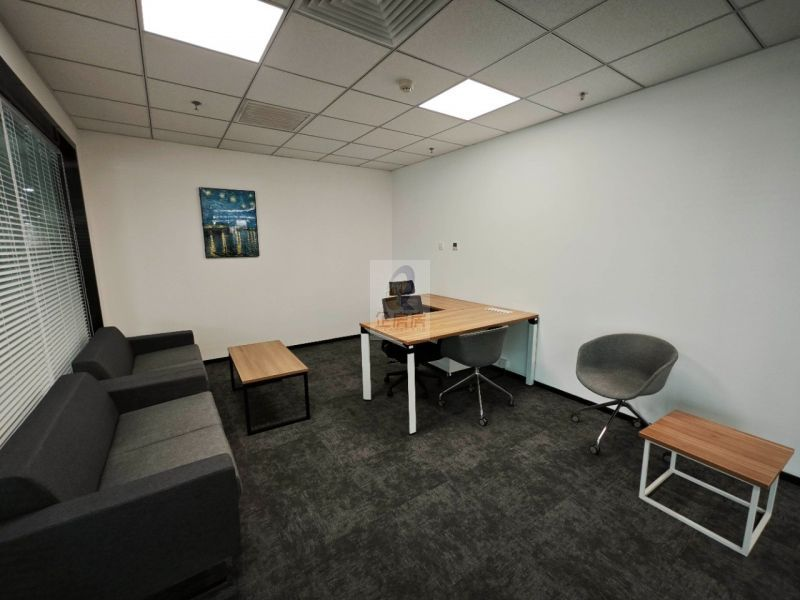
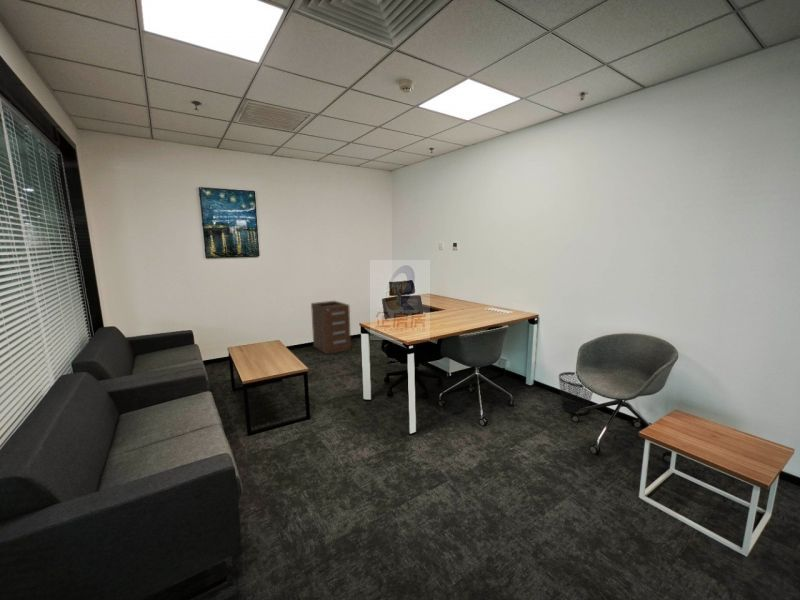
+ wastebasket [558,371,594,416]
+ filing cabinet [310,300,352,355]
